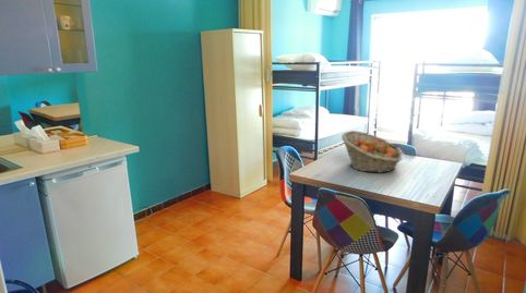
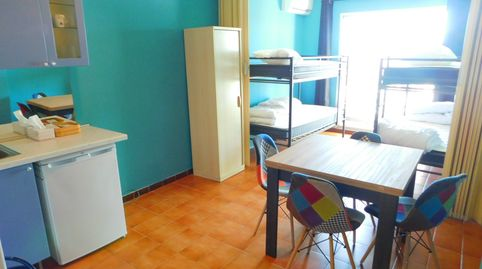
- fruit basket [340,130,404,174]
